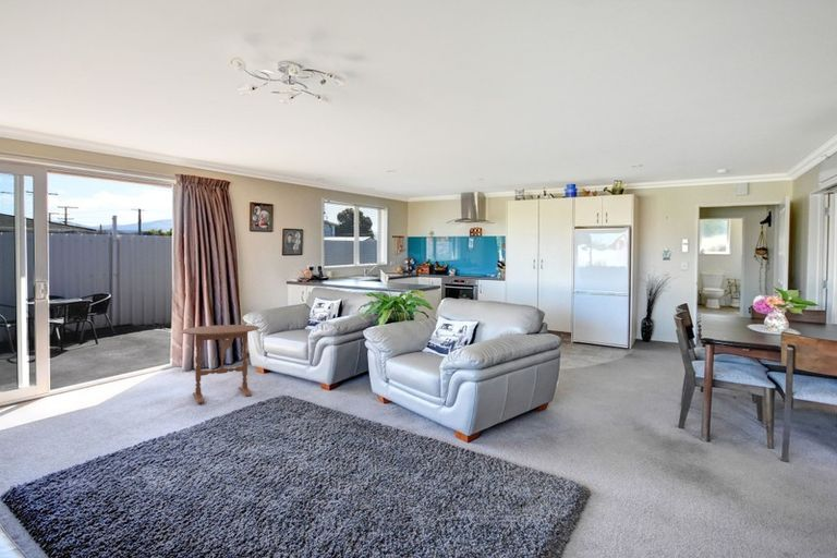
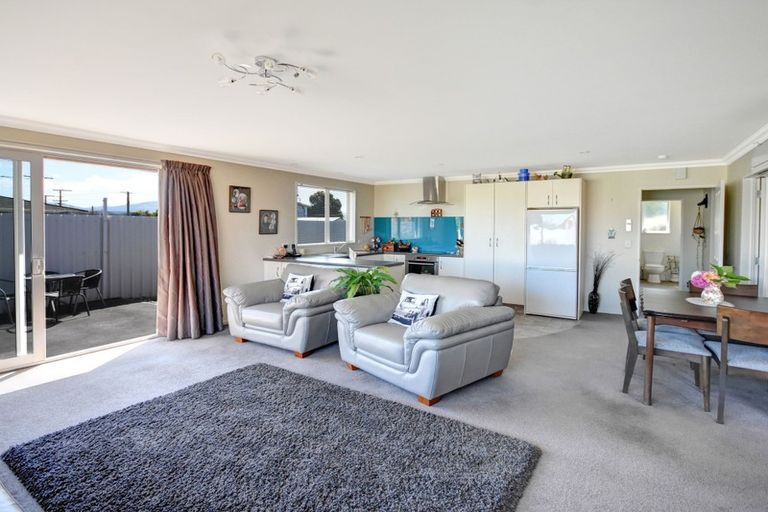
- table [180,324,260,404]
